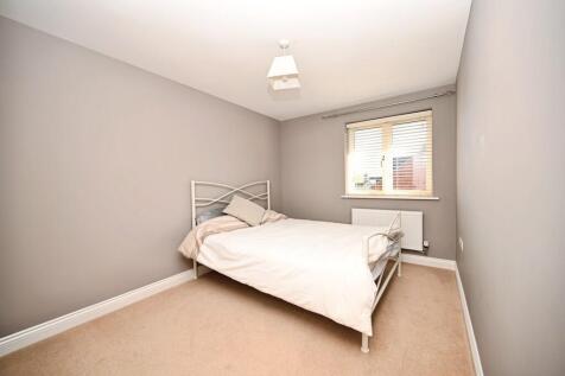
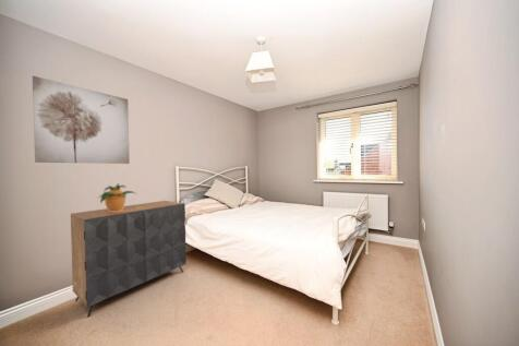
+ potted plant [96,182,137,212]
+ wall art [32,75,131,165]
+ dresser [70,200,188,318]
